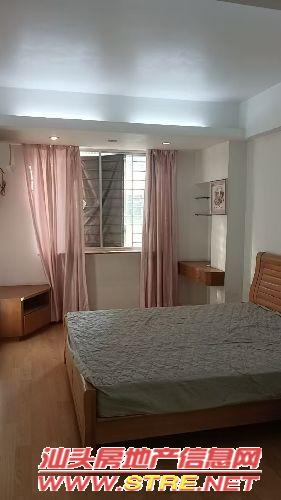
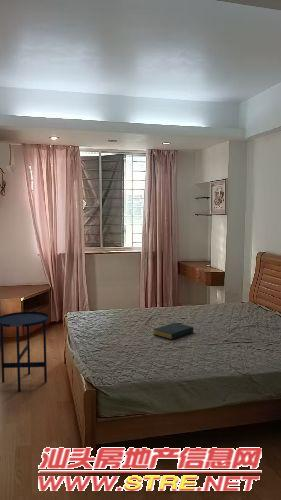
+ hardback book [152,322,194,340]
+ side table [0,311,50,392]
